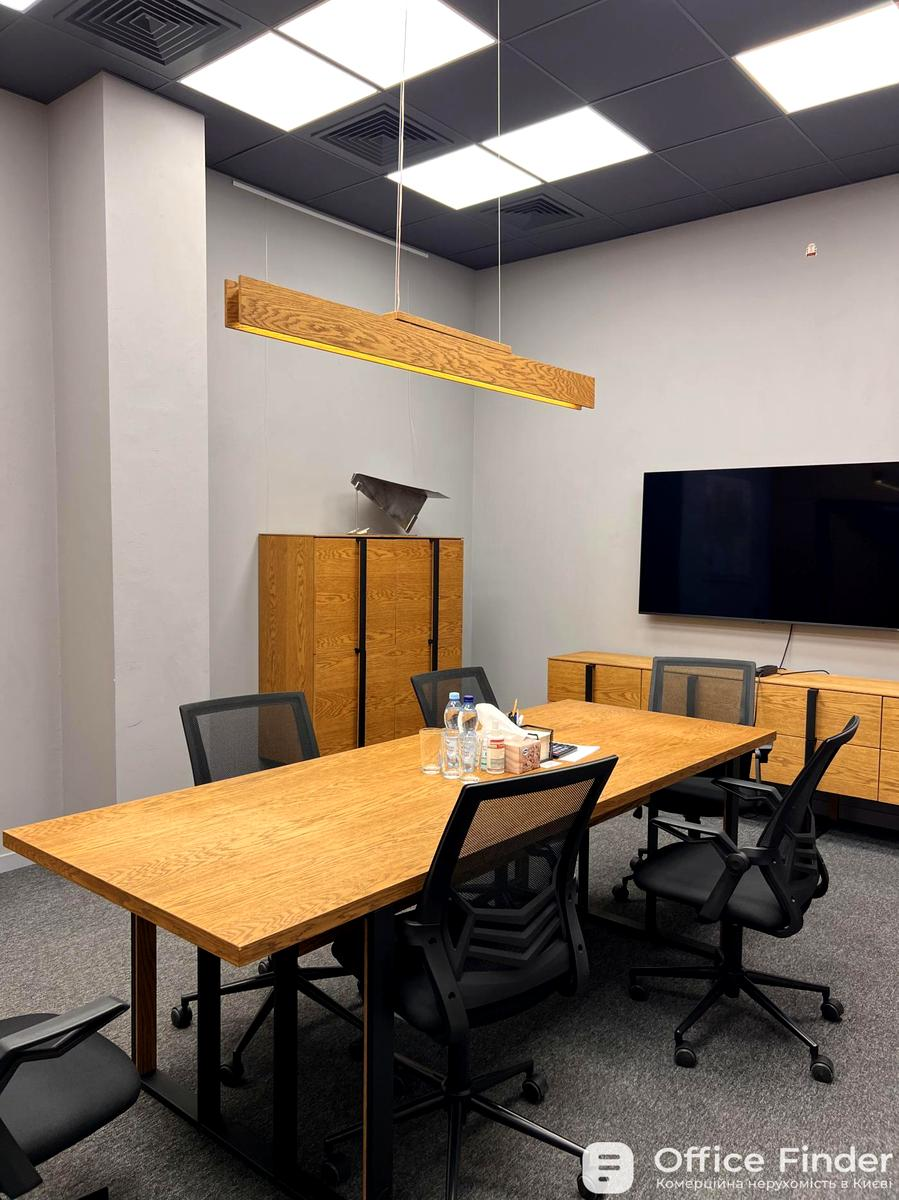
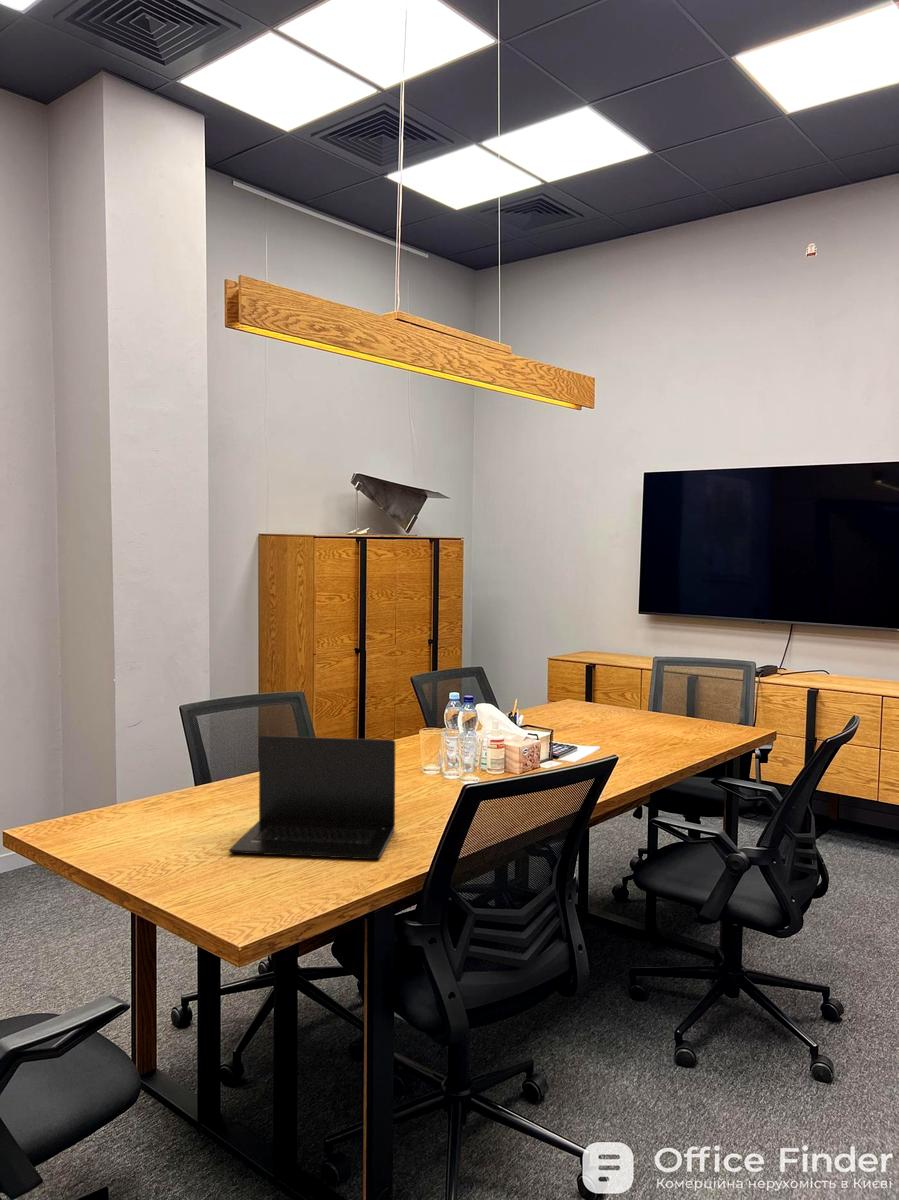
+ laptop [228,735,396,860]
